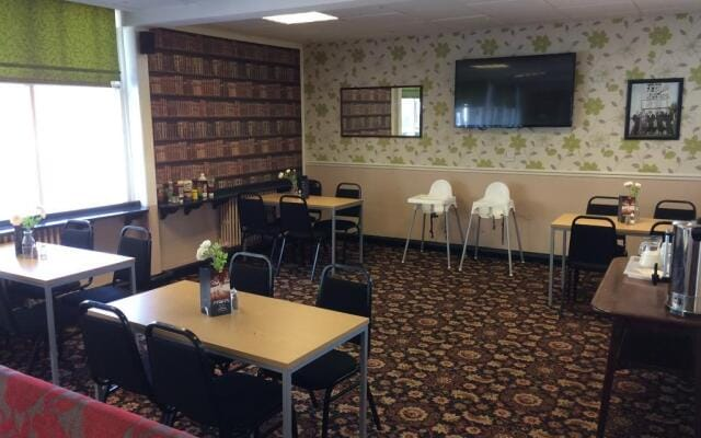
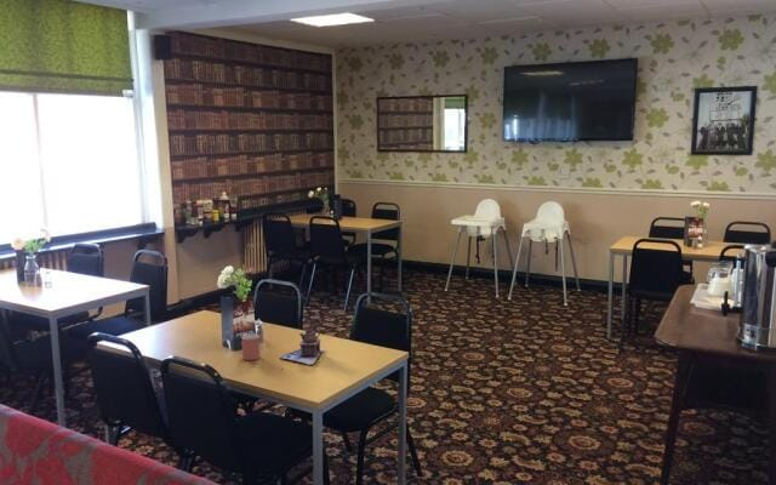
+ teapot [279,327,325,366]
+ cup [240,333,263,361]
